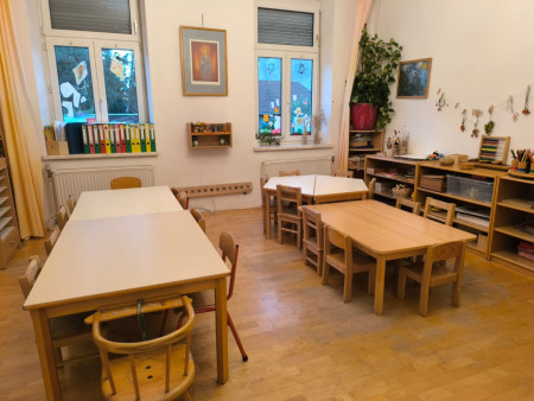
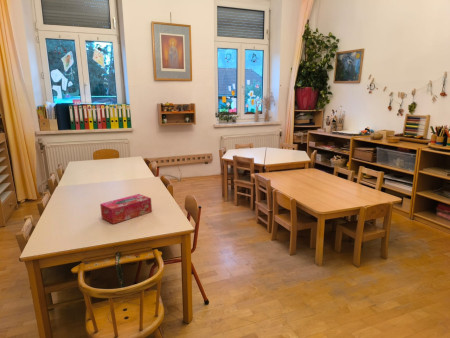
+ tissue box [99,193,153,225]
